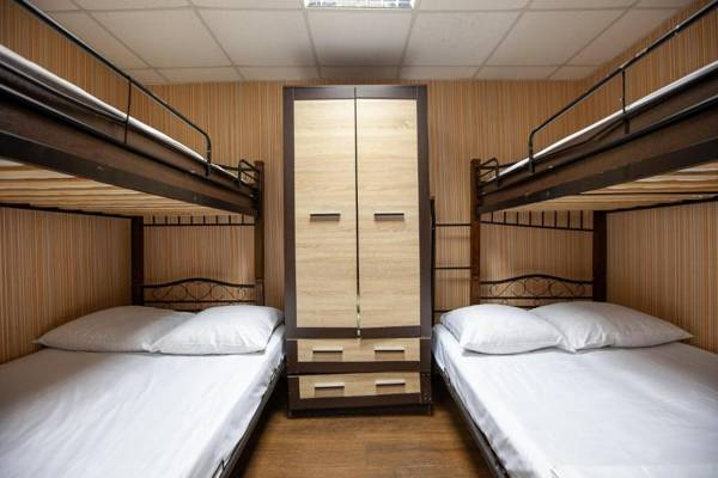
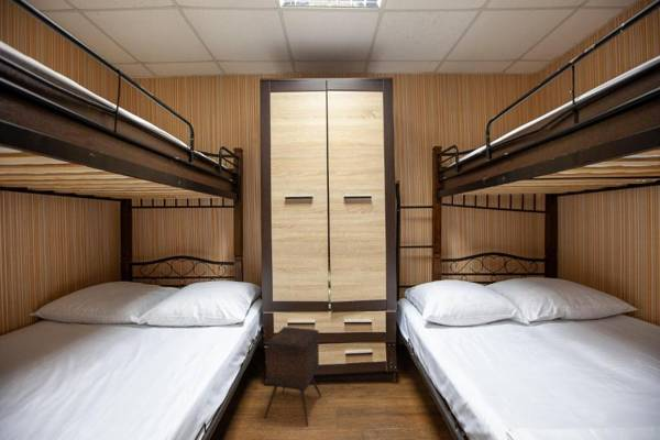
+ side table [263,326,322,427]
